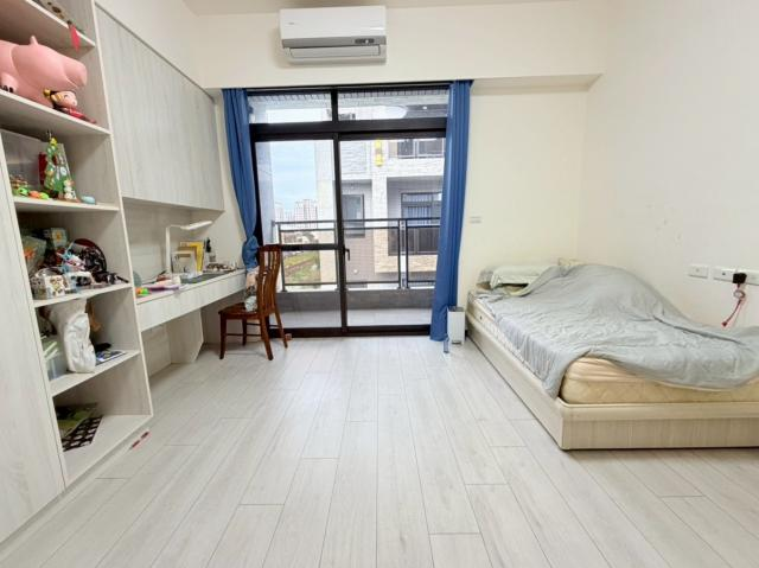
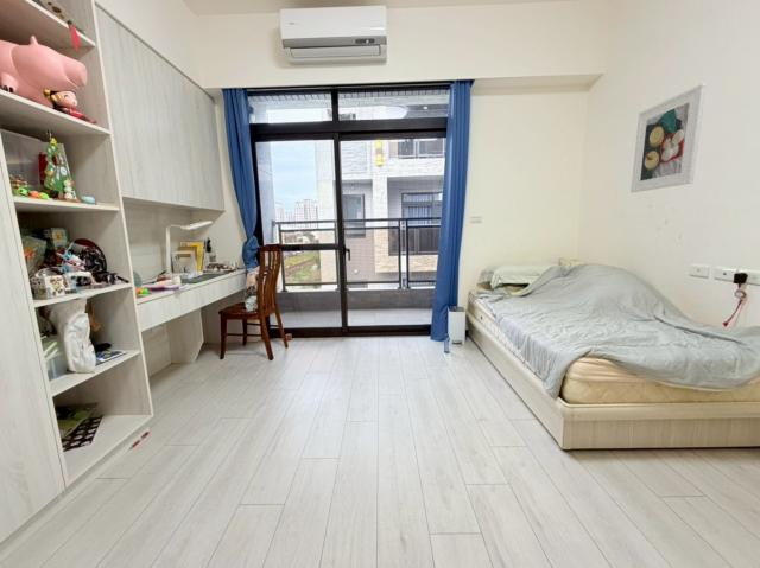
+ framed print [629,82,708,193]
